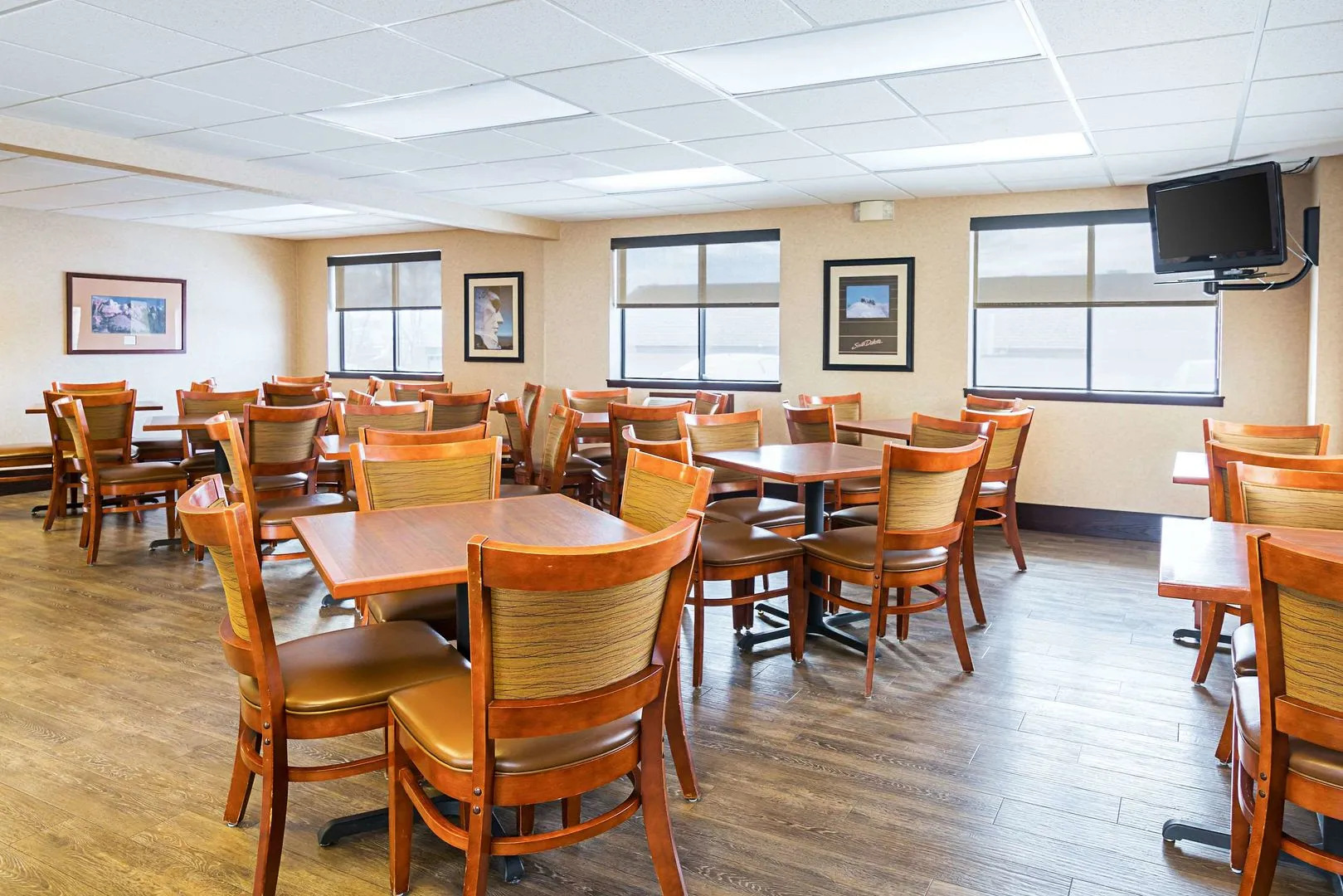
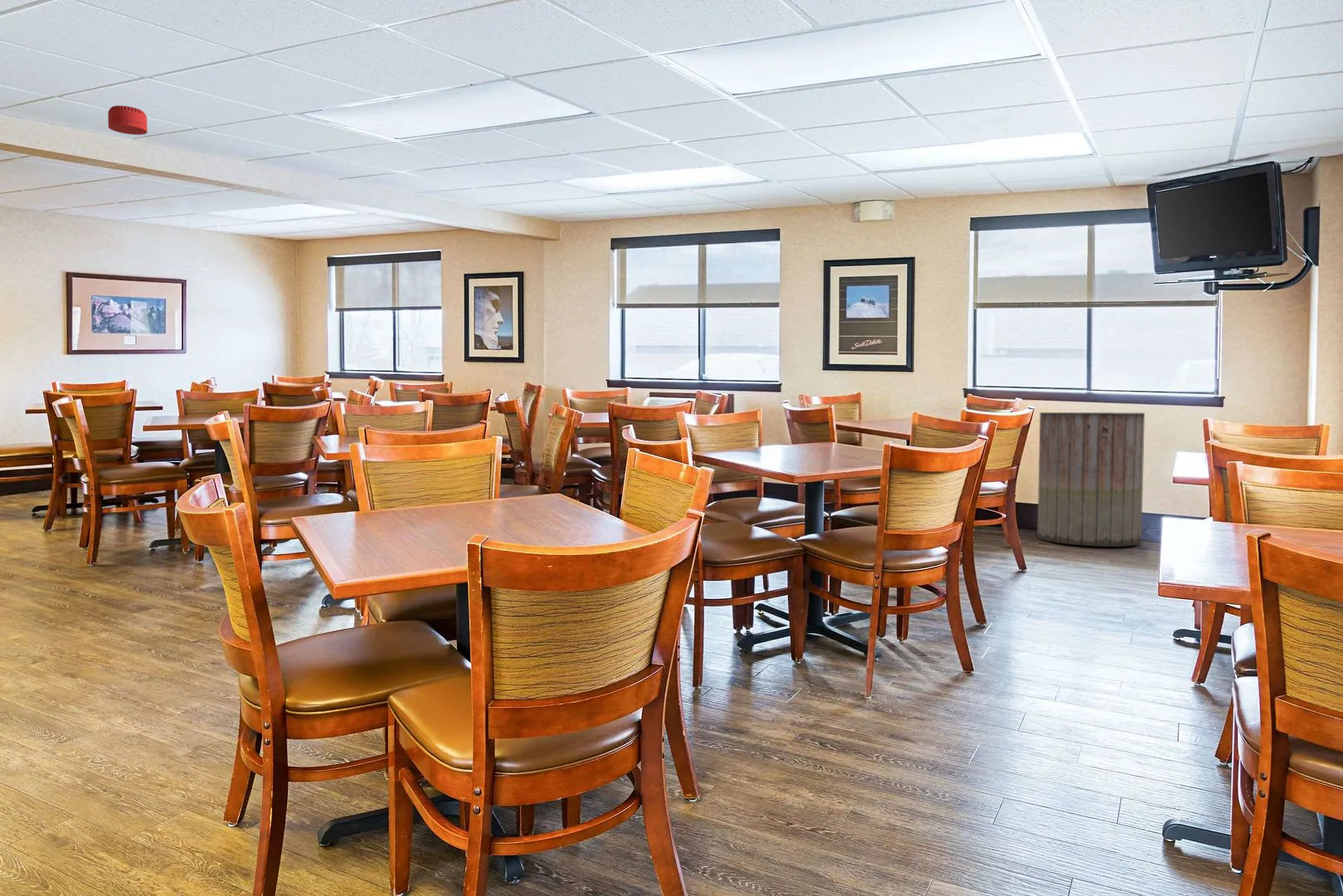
+ trash can [1037,411,1146,548]
+ smoke detector [107,105,148,135]
